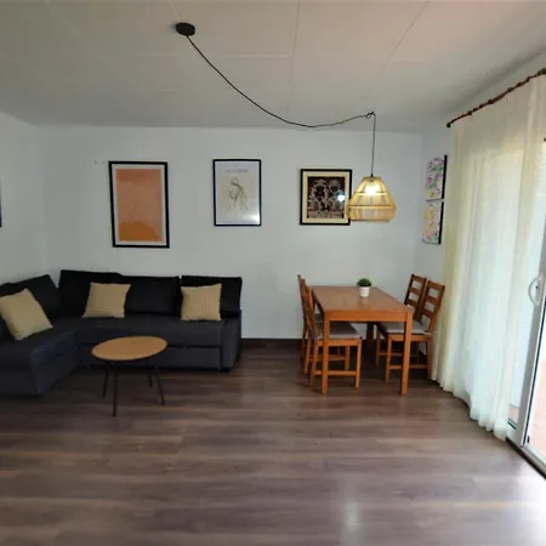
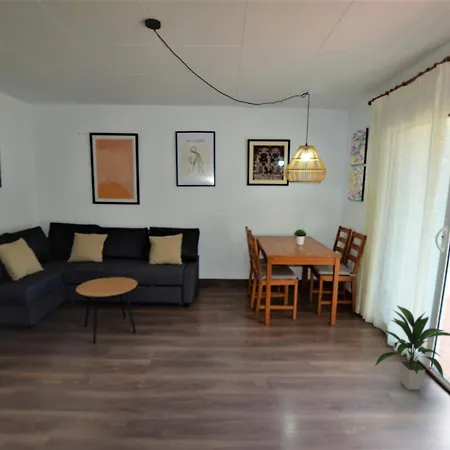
+ indoor plant [374,305,450,390]
